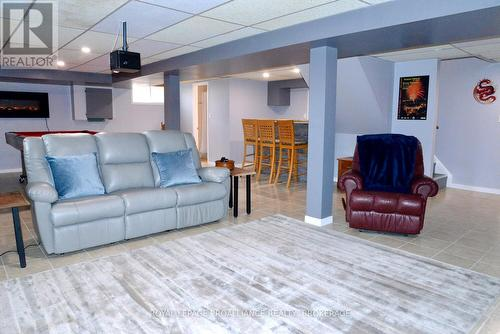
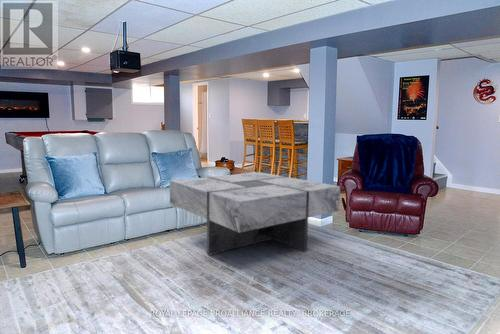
+ coffee table [169,171,341,256]
